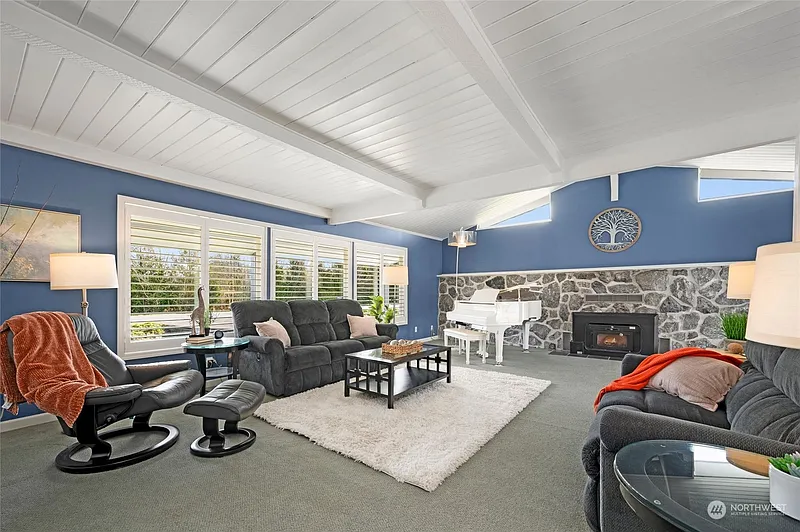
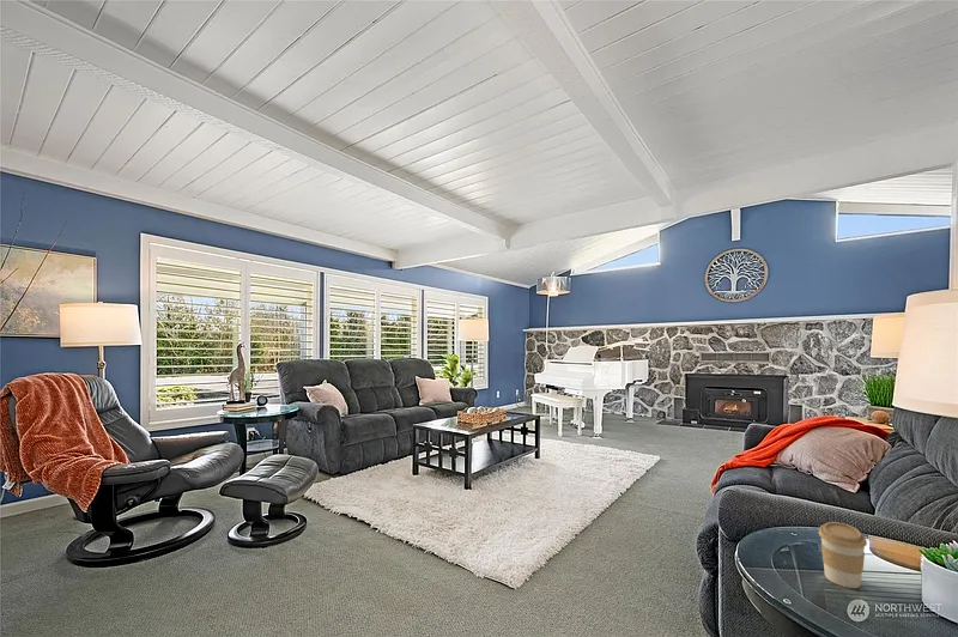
+ coffee cup [818,521,868,589]
